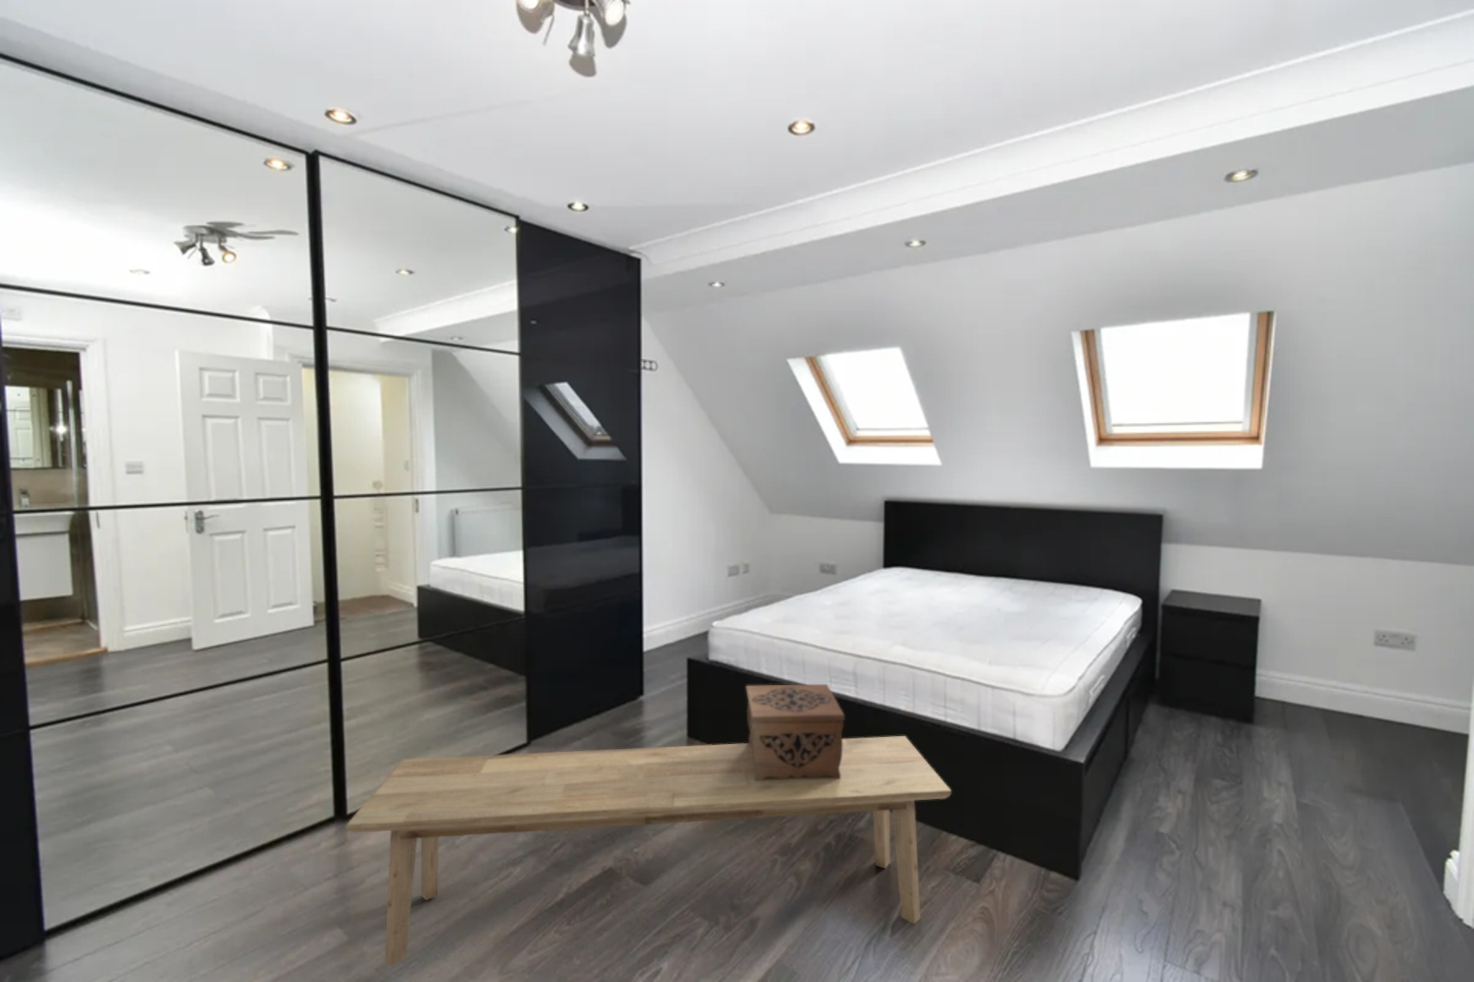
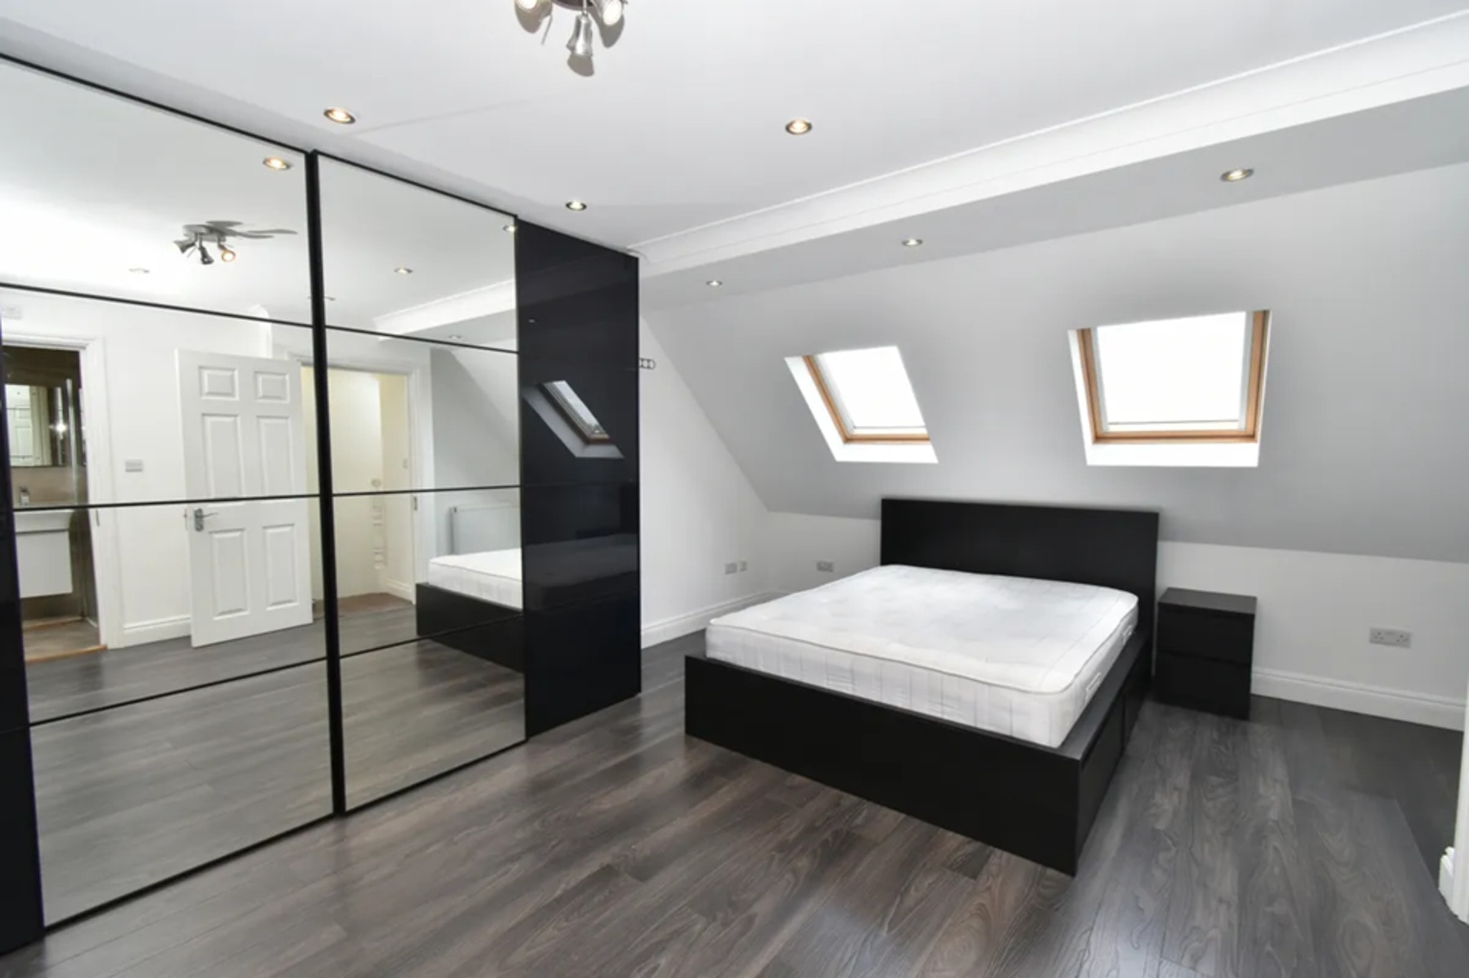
- decorative box [745,684,845,780]
- bench [345,735,952,967]
